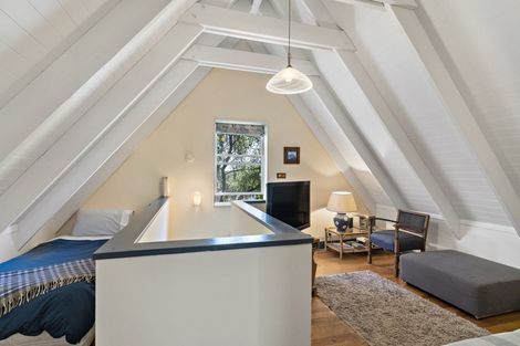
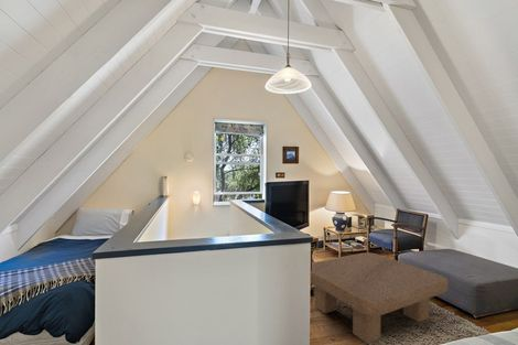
+ coffee table [310,251,450,345]
